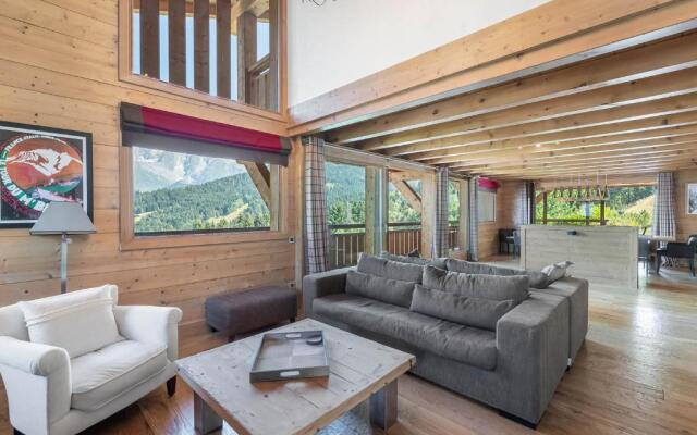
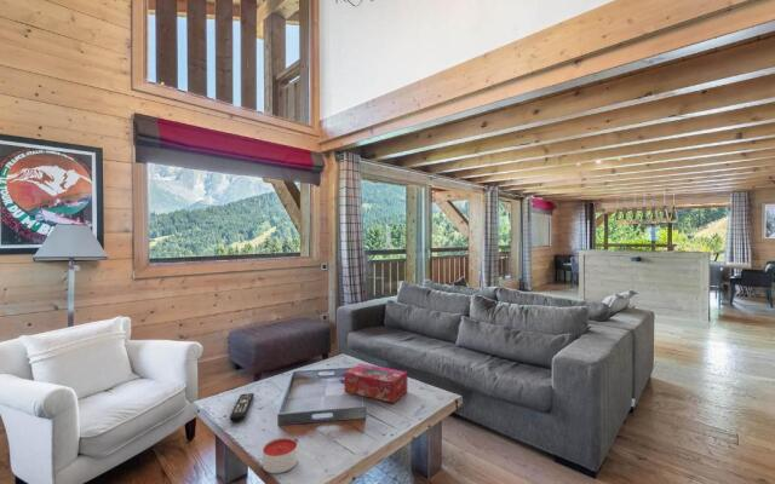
+ tissue box [344,363,408,404]
+ candle [262,437,298,474]
+ remote control [229,392,256,422]
